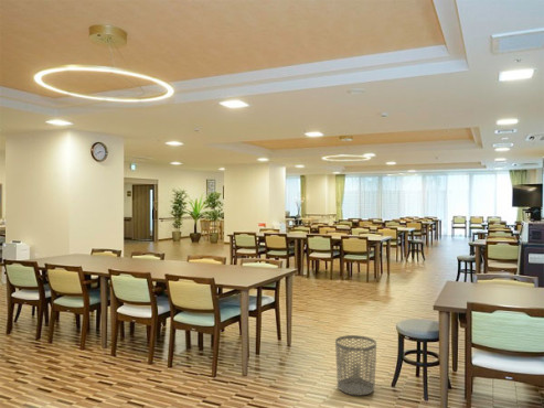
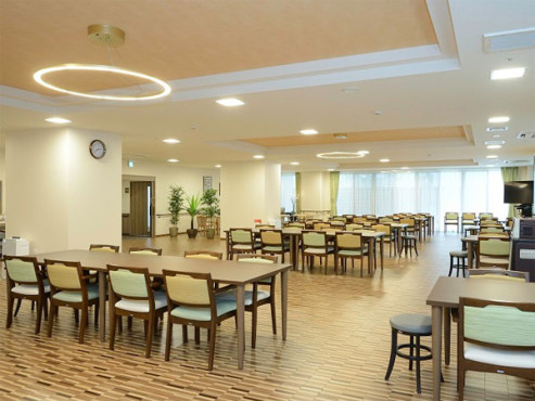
- waste bin [334,334,377,397]
